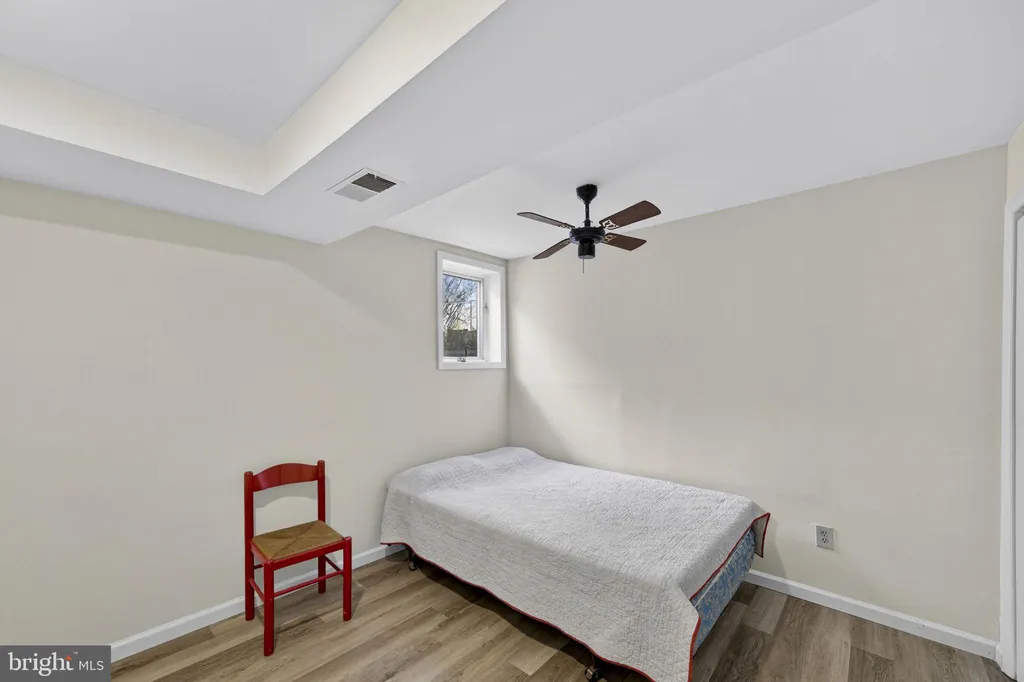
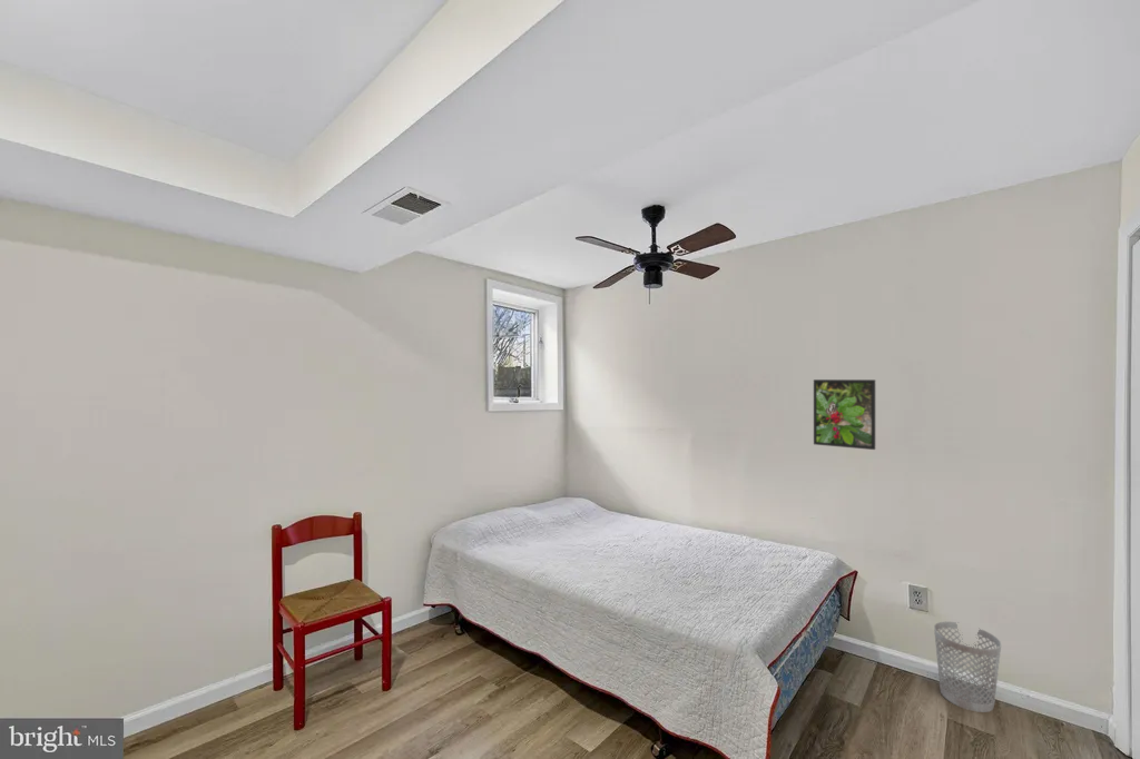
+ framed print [813,378,876,451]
+ wastebasket [933,621,1002,713]
